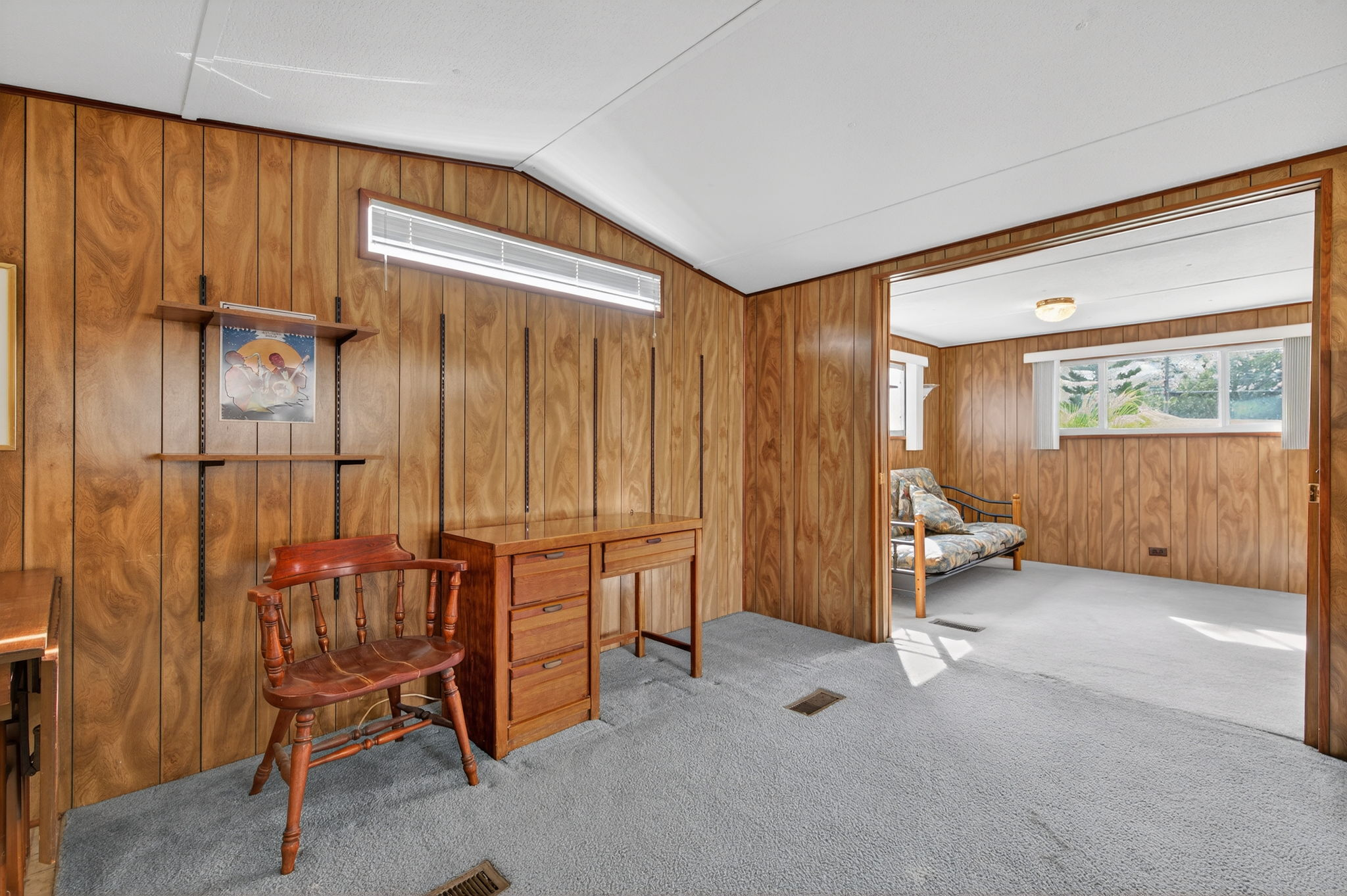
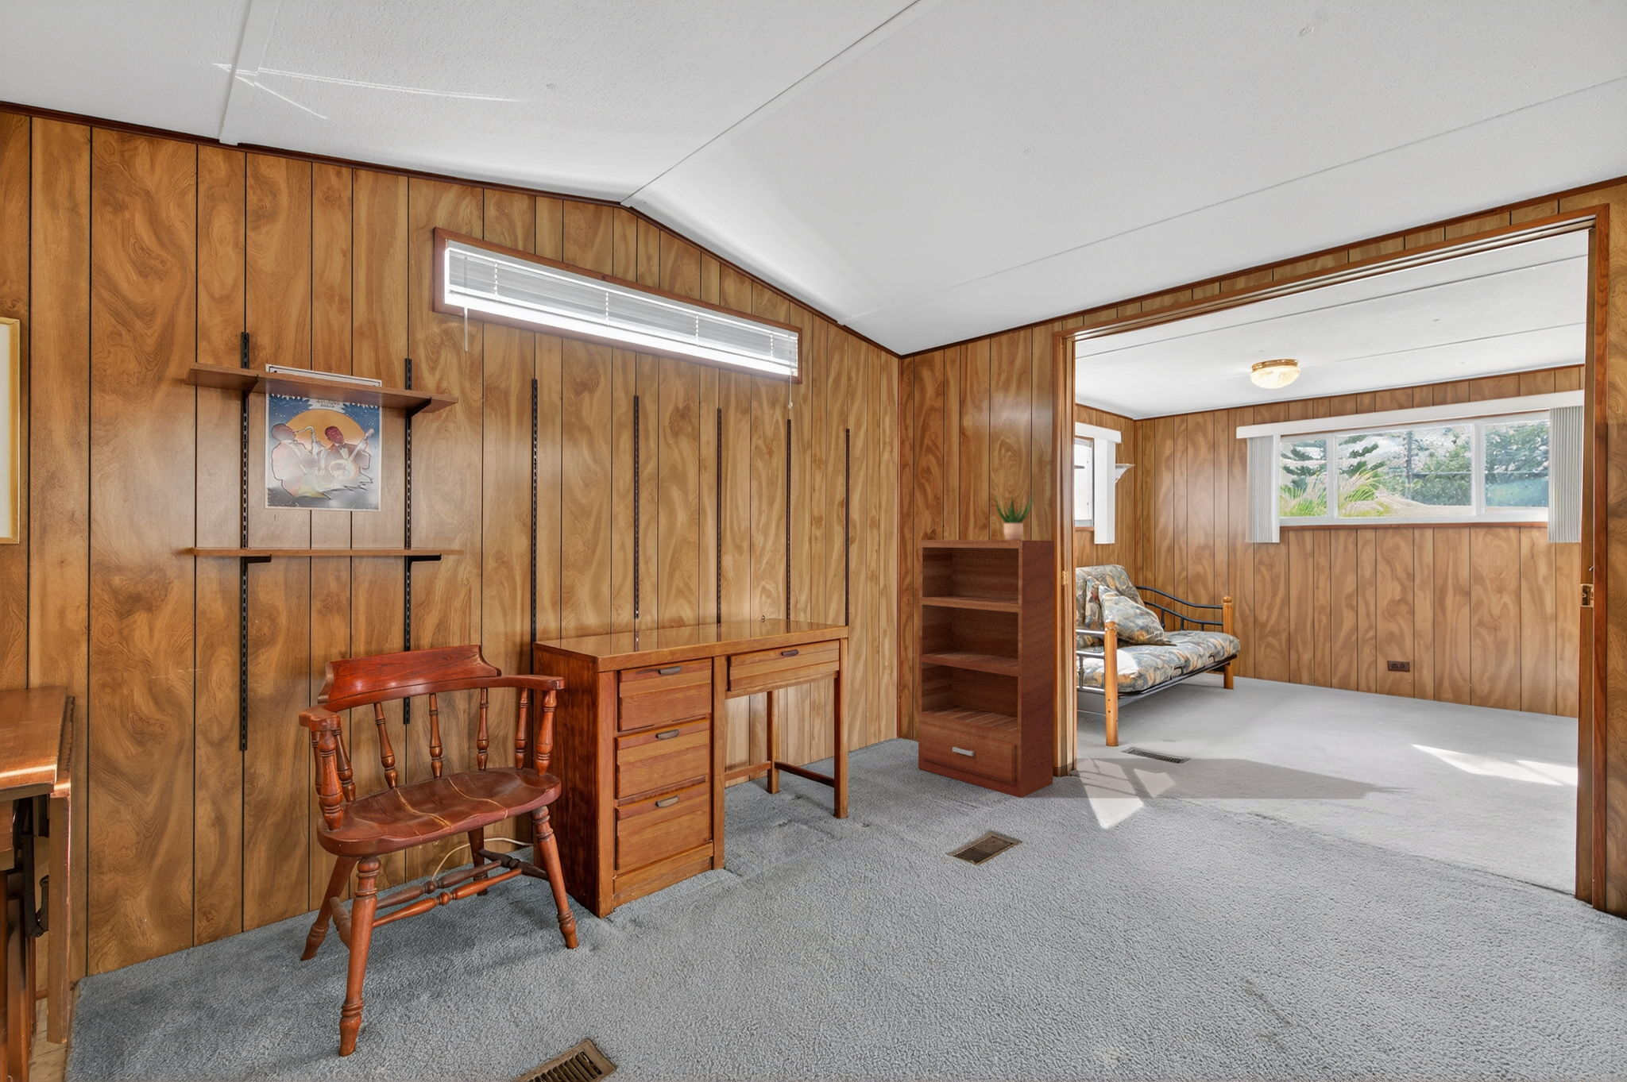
+ potted plant [995,489,1034,541]
+ bookshelf [918,539,1054,798]
